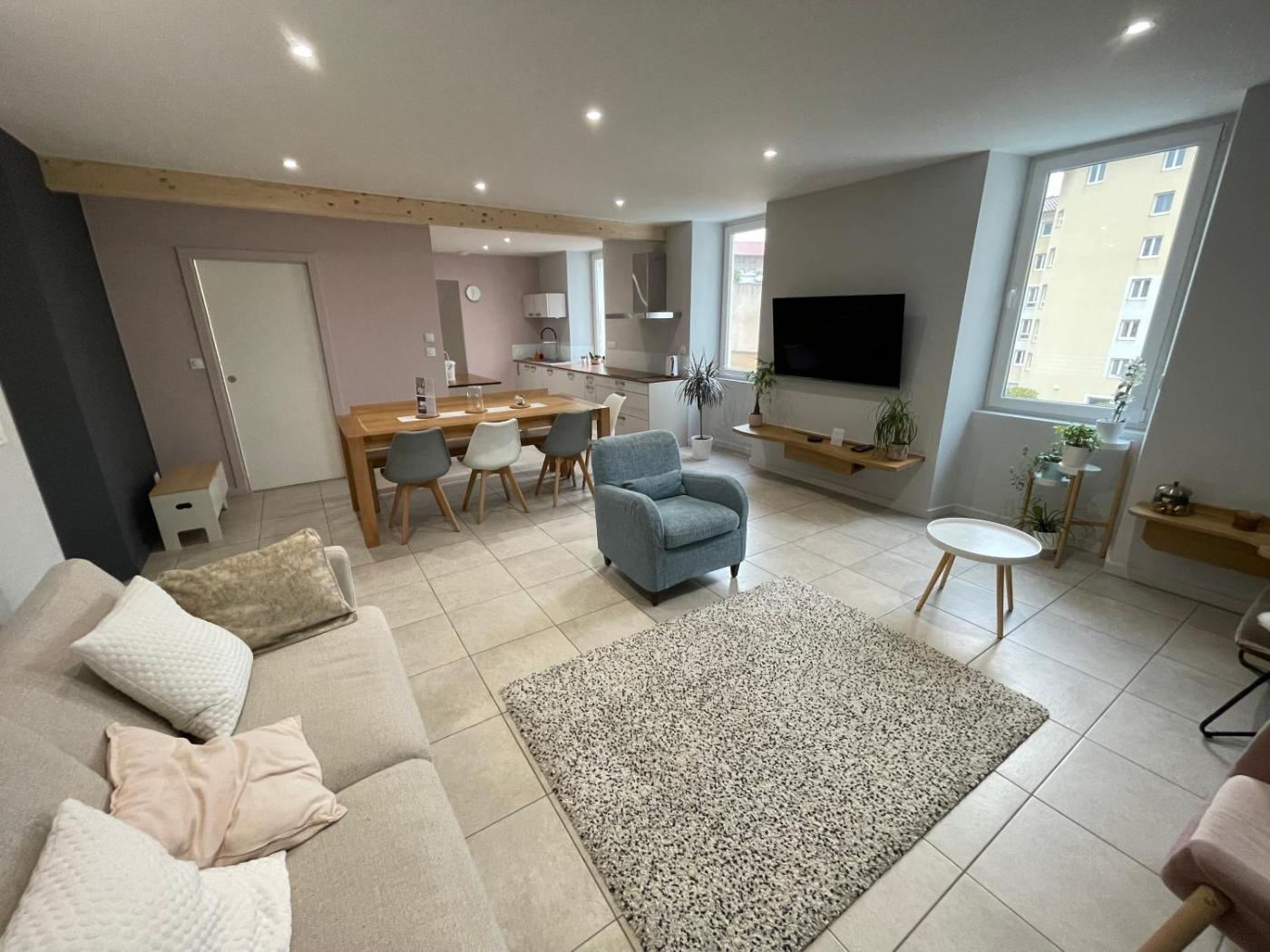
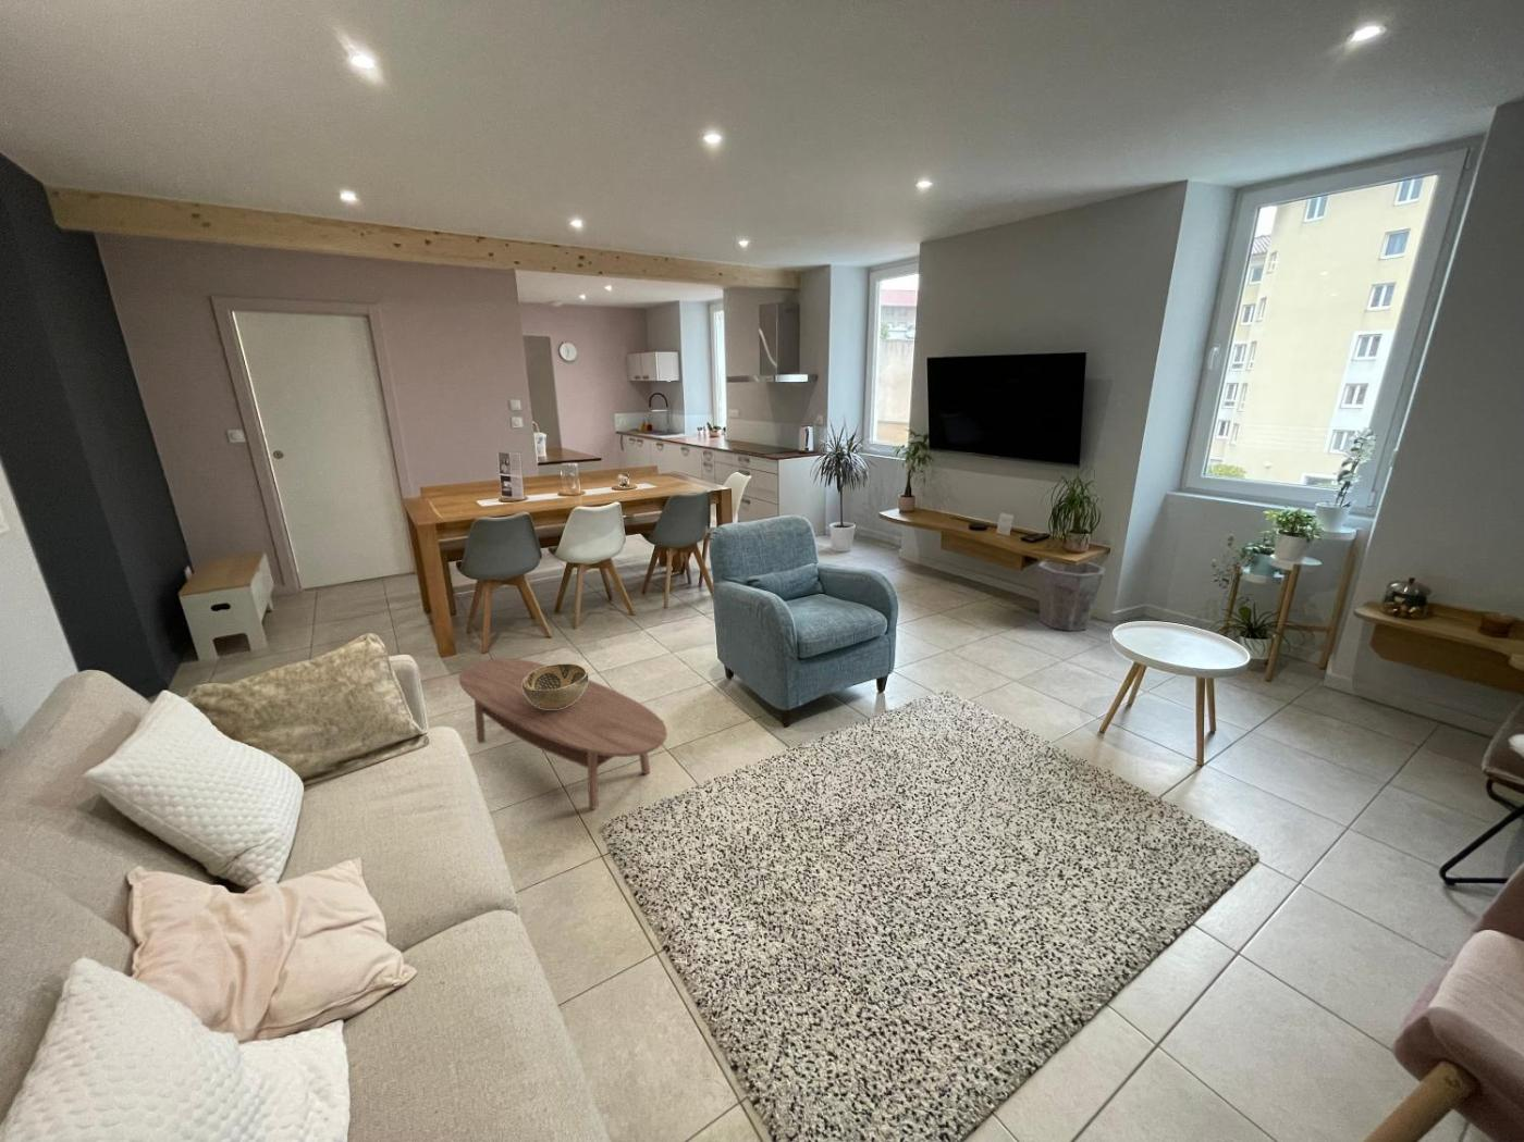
+ waste bin [1038,560,1108,632]
+ decorative bowl [522,662,589,709]
+ coffee table [457,657,668,810]
